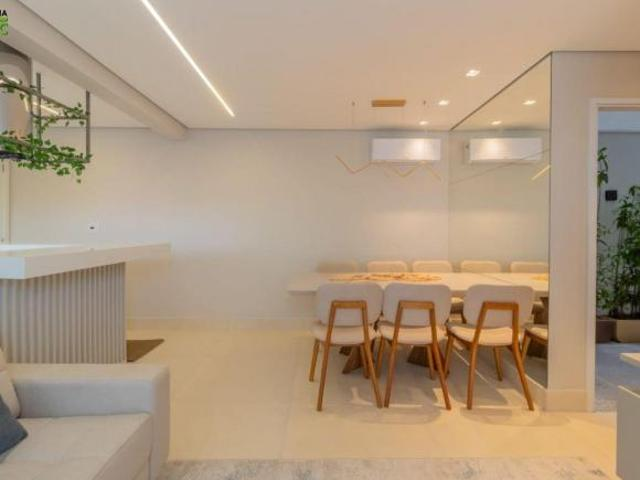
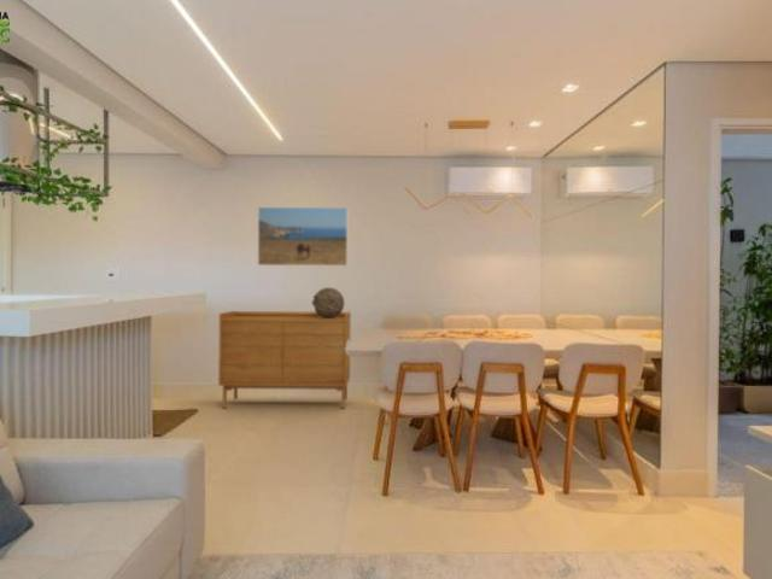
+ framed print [257,206,349,267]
+ decorative sphere [310,287,345,318]
+ sideboard [217,310,352,410]
